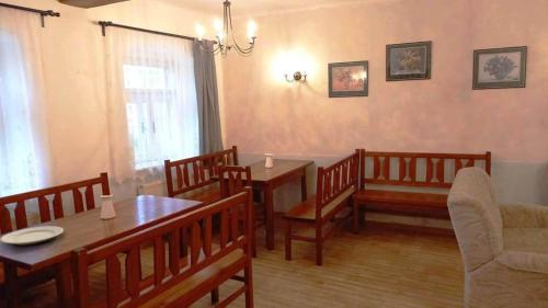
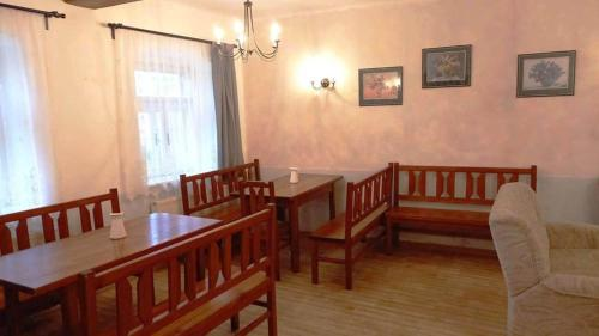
- chinaware [0,225,65,246]
